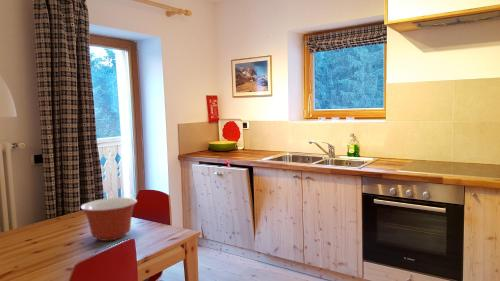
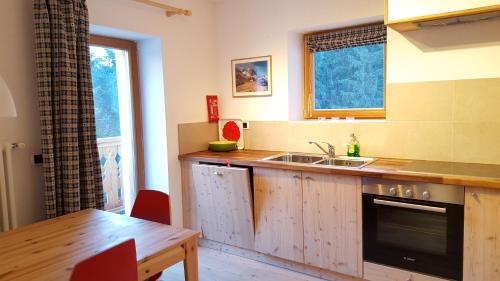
- mixing bowl [80,197,138,242]
